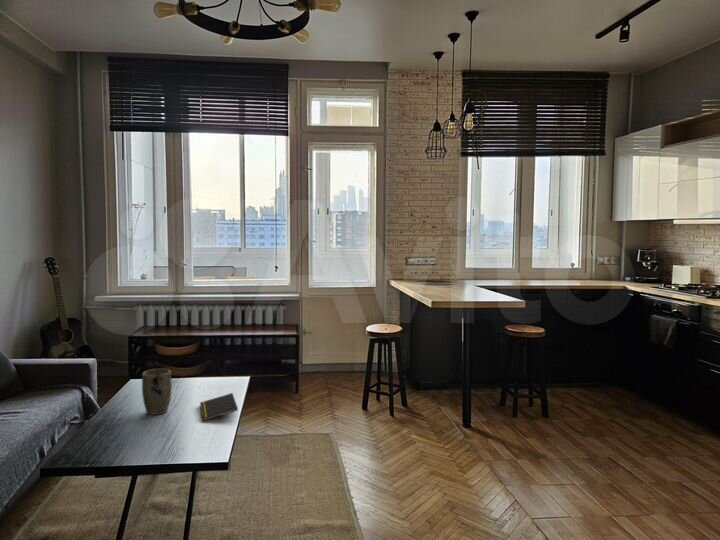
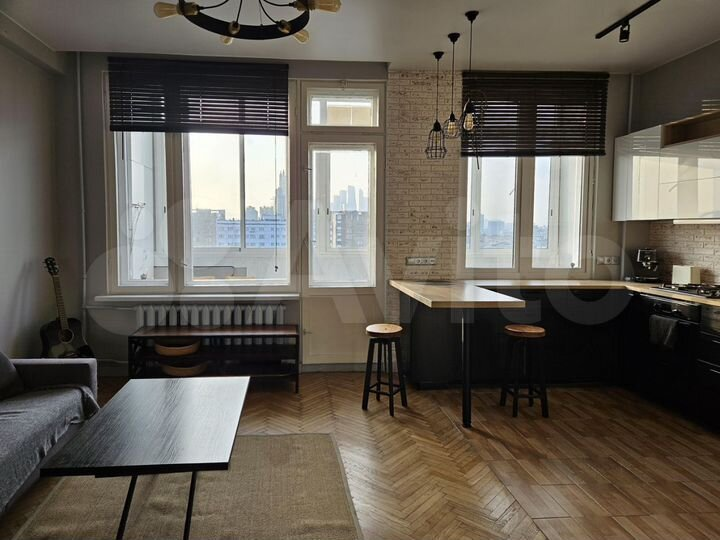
- plant pot [141,368,173,416]
- notepad [199,392,239,422]
